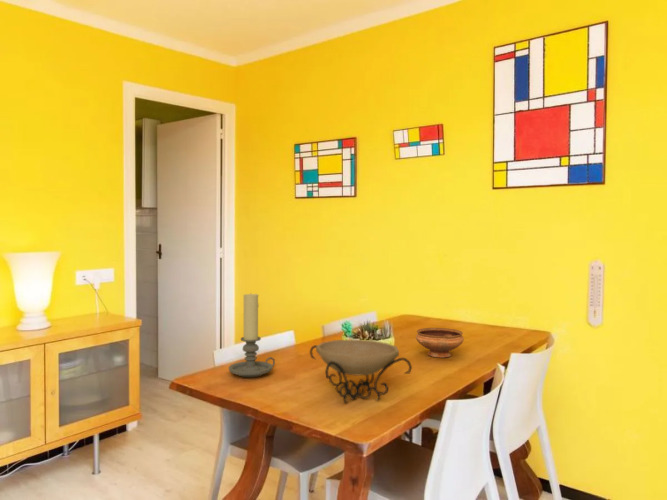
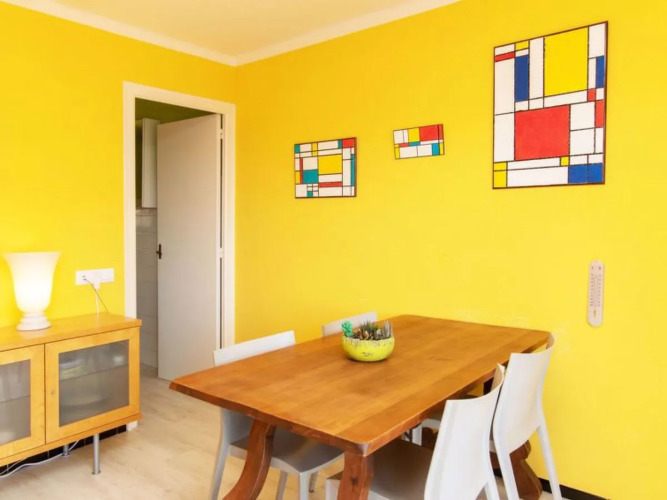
- candle holder [228,293,276,378]
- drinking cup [415,327,465,359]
- decorative bowl [309,339,413,404]
